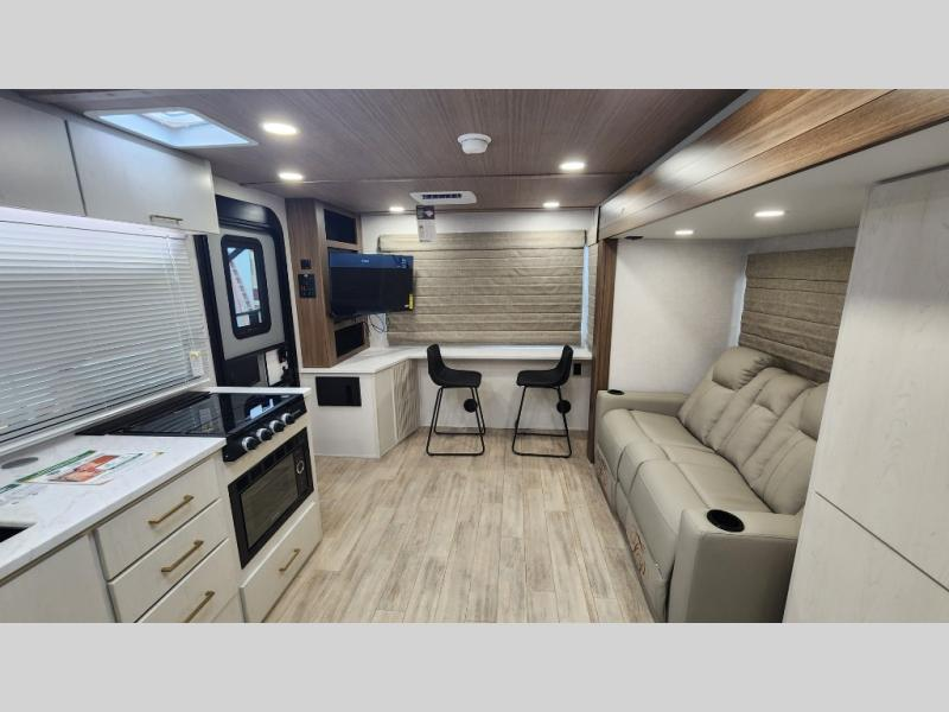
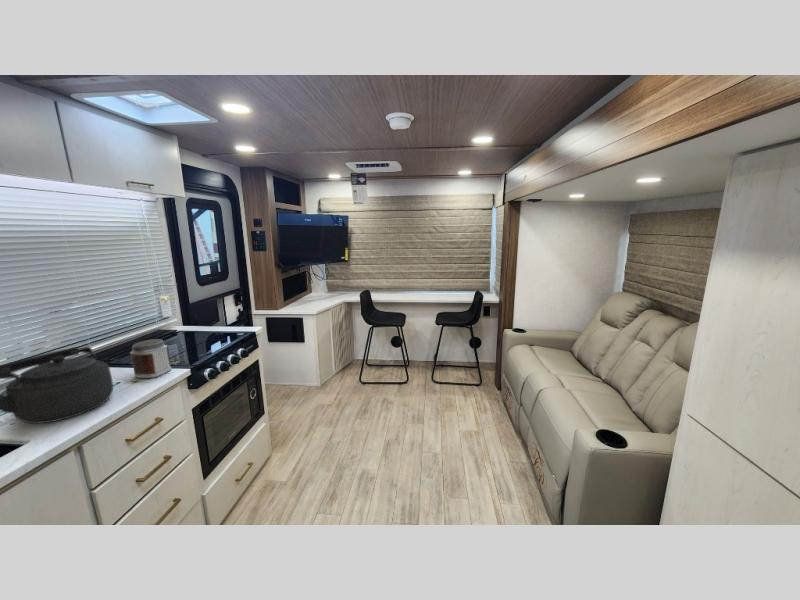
+ jar [129,338,173,379]
+ kettle [0,346,114,425]
